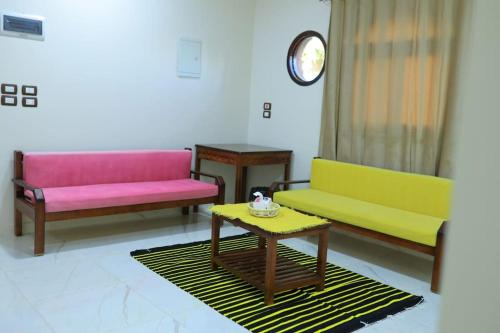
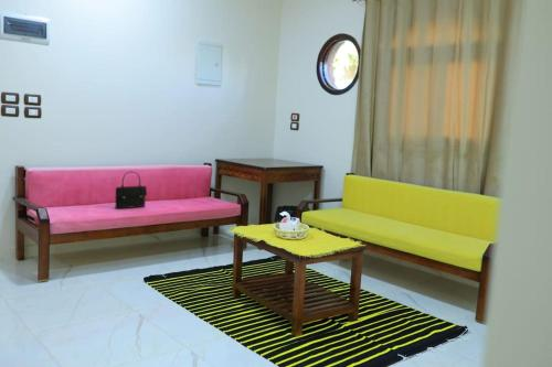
+ handbag [114,171,148,209]
